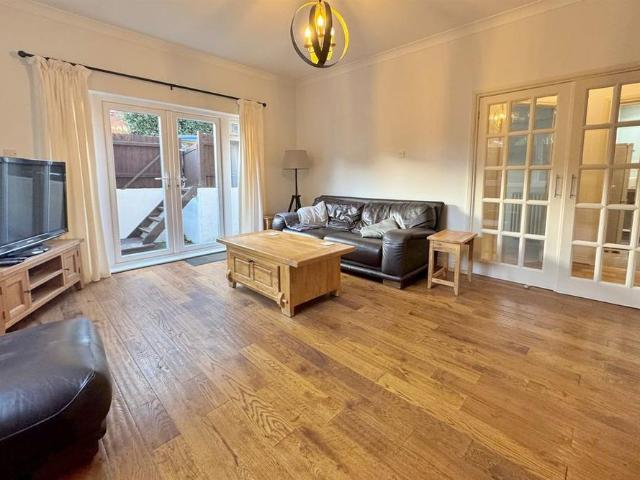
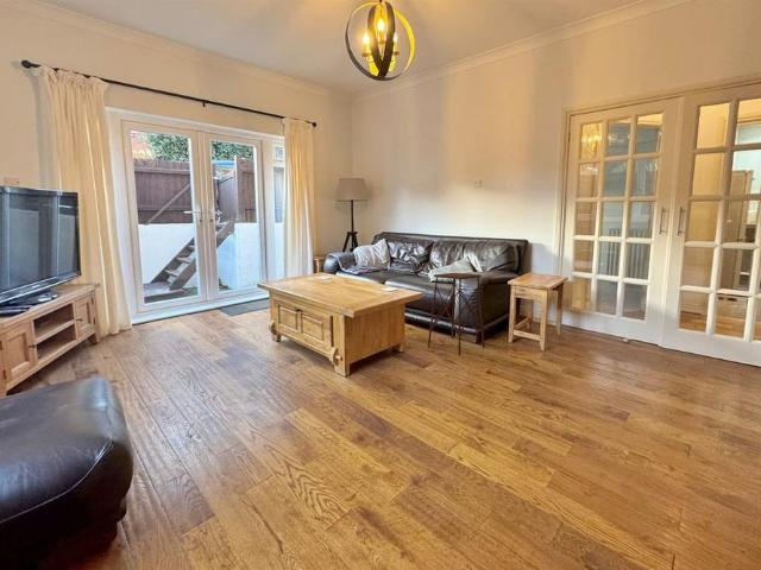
+ side table [427,272,486,356]
